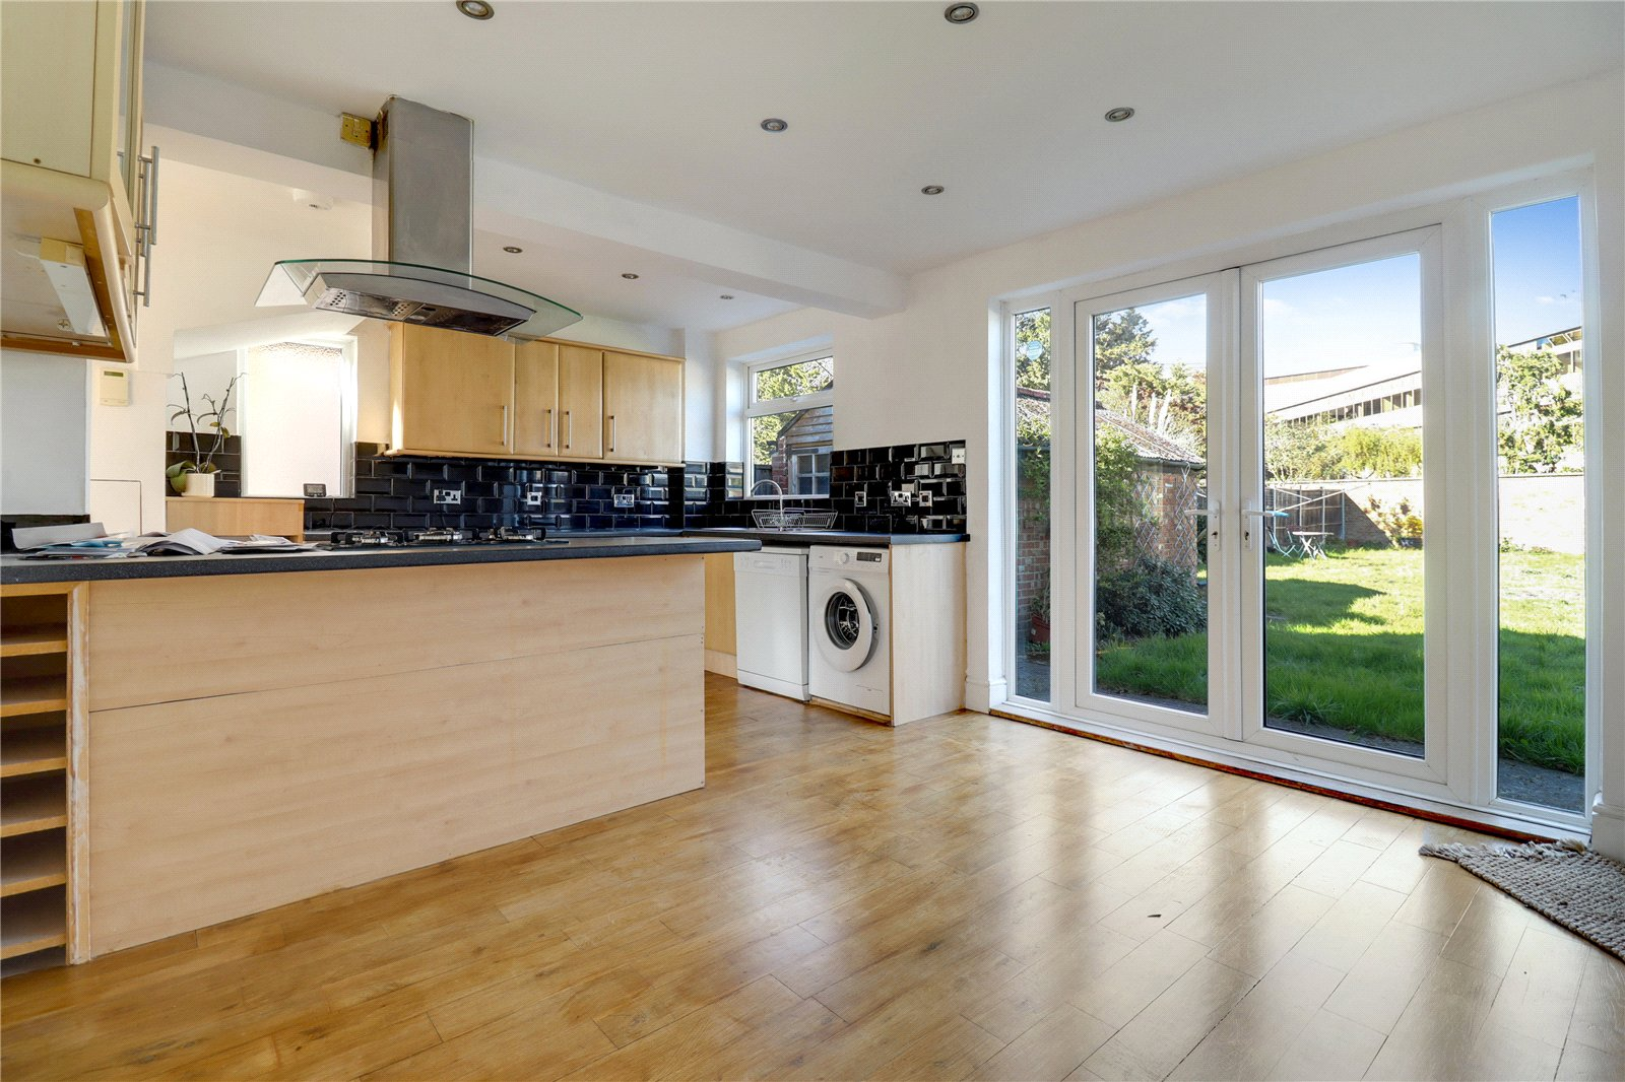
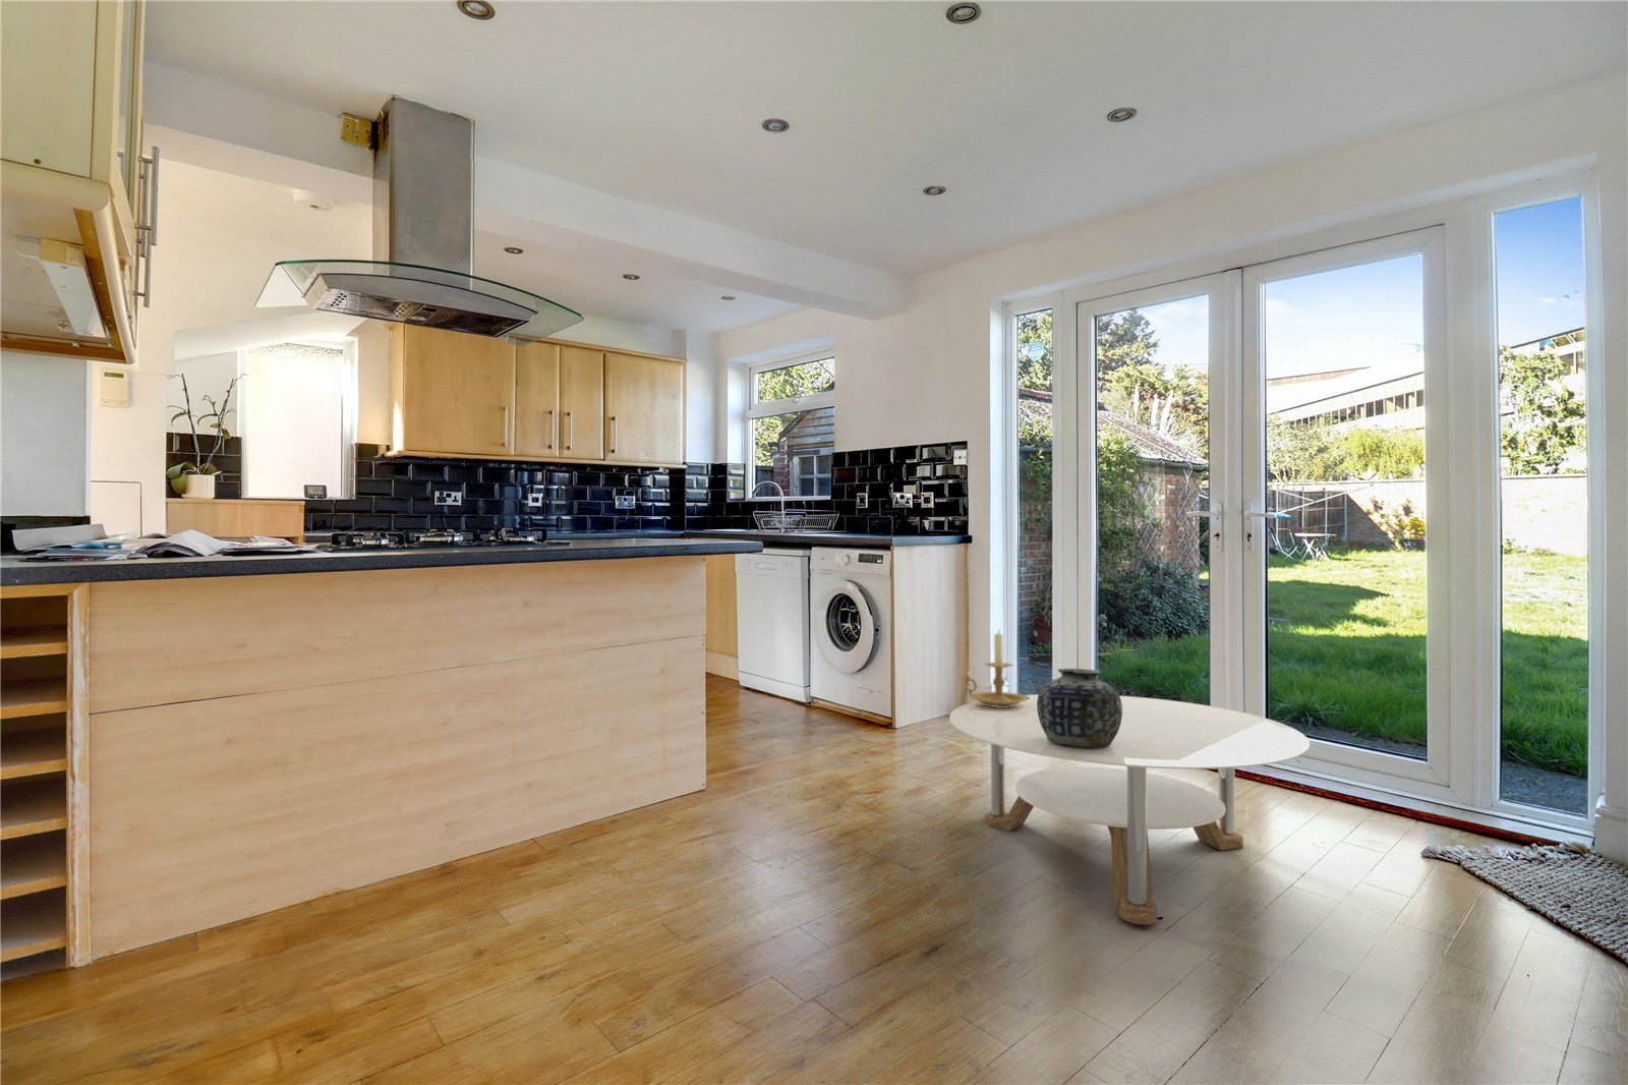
+ vase [1037,667,1122,746]
+ candle holder [963,630,1030,707]
+ round table [948,693,1311,925]
